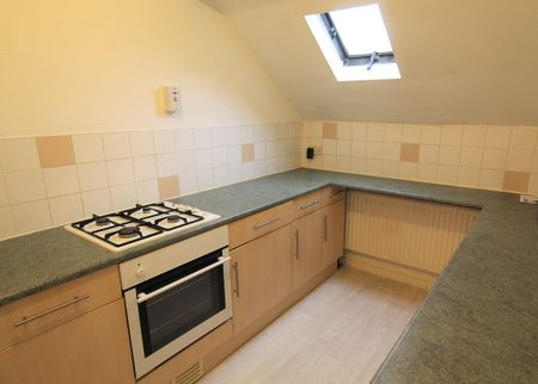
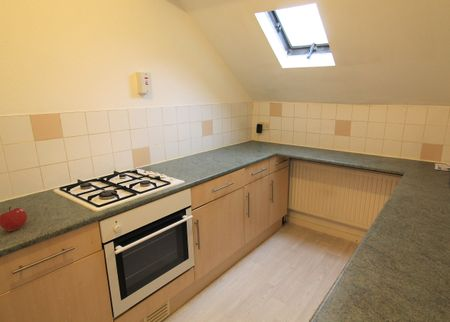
+ fruit [0,206,28,232]
